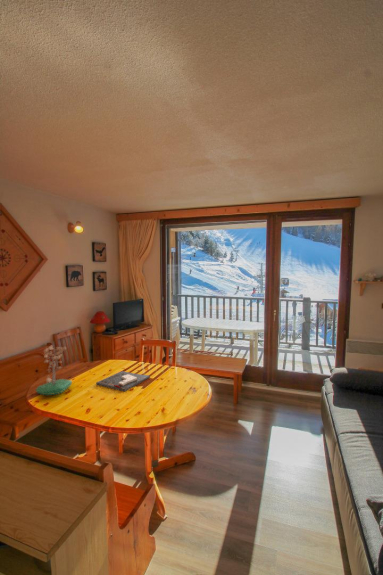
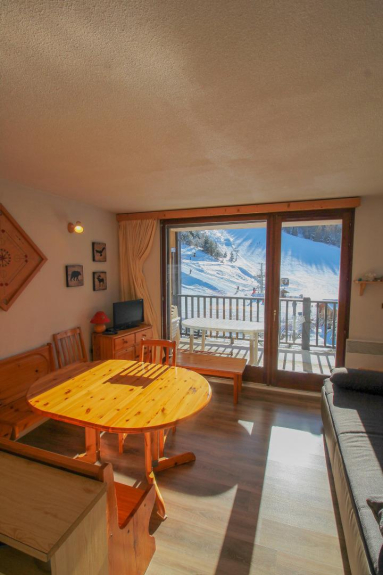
- board game [95,370,151,393]
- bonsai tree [34,345,73,396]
